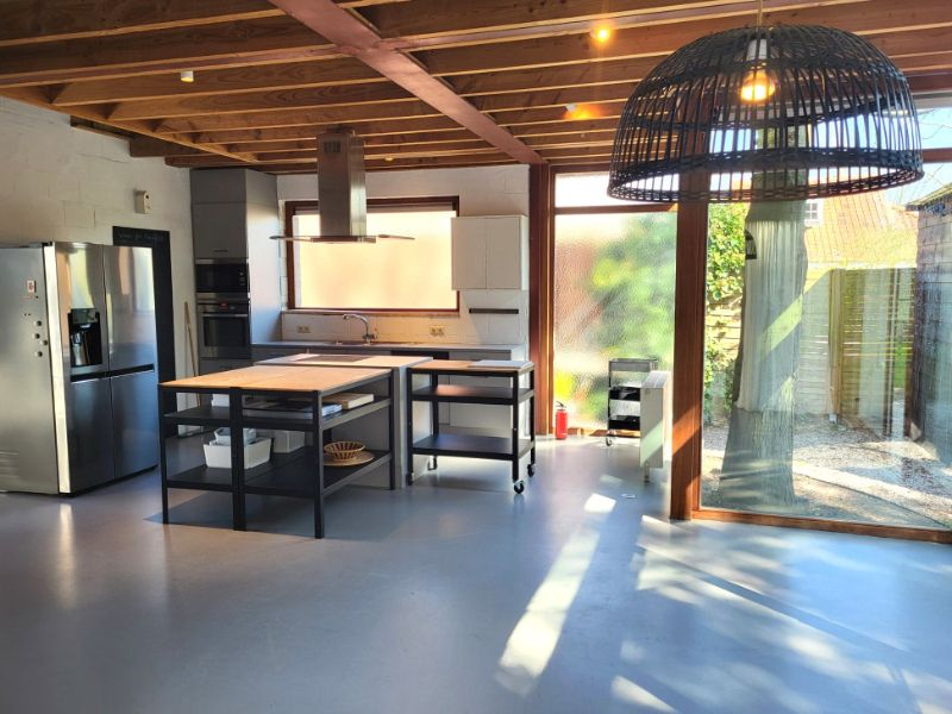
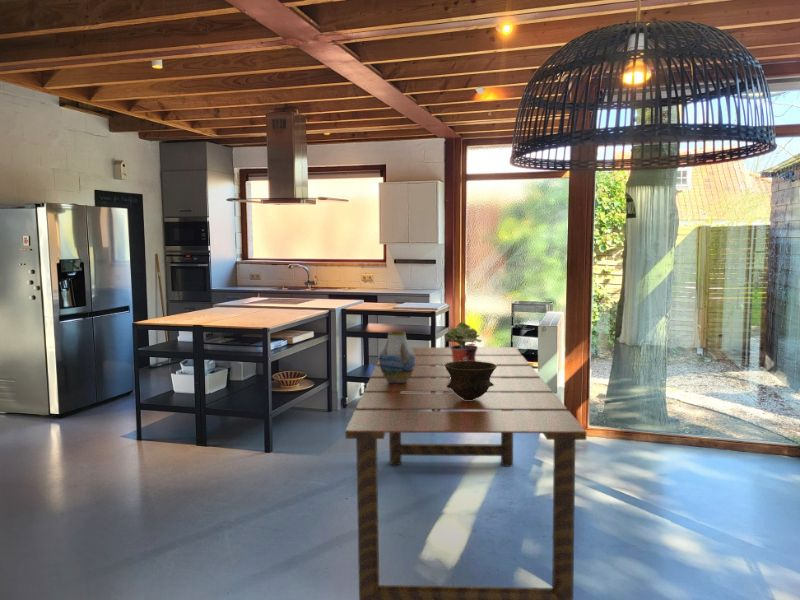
+ dining table [344,346,587,600]
+ potted plant [443,321,483,362]
+ vase [378,330,415,384]
+ bowl [444,360,497,400]
